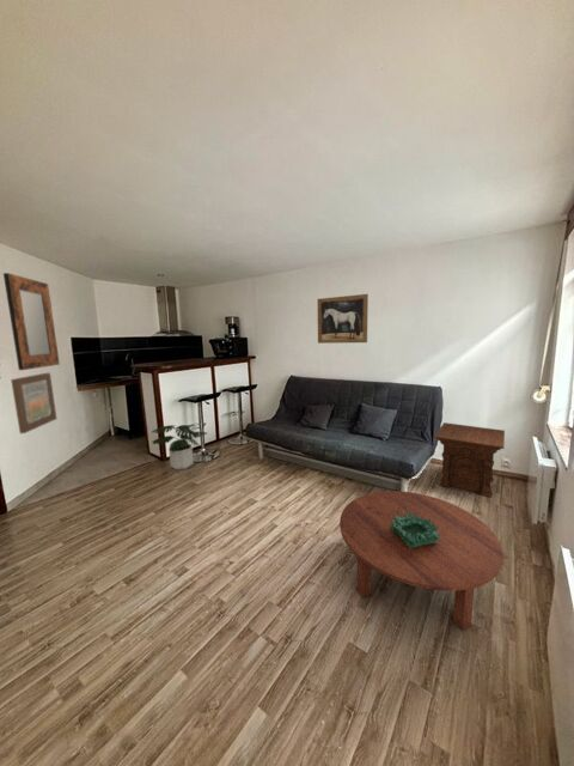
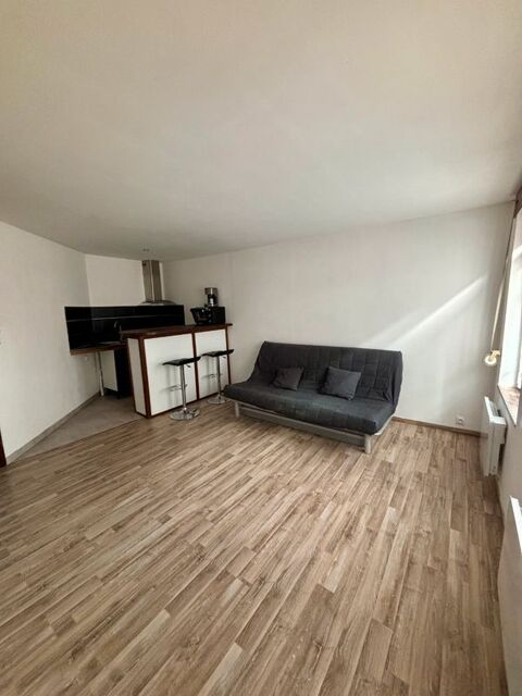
- decorative bowl [390,511,440,549]
- potted plant [151,424,208,470]
- coffee table [338,490,505,632]
- side table [433,421,506,499]
- wall art [317,293,370,345]
- wall art [10,372,57,434]
- home mirror [2,272,61,371]
